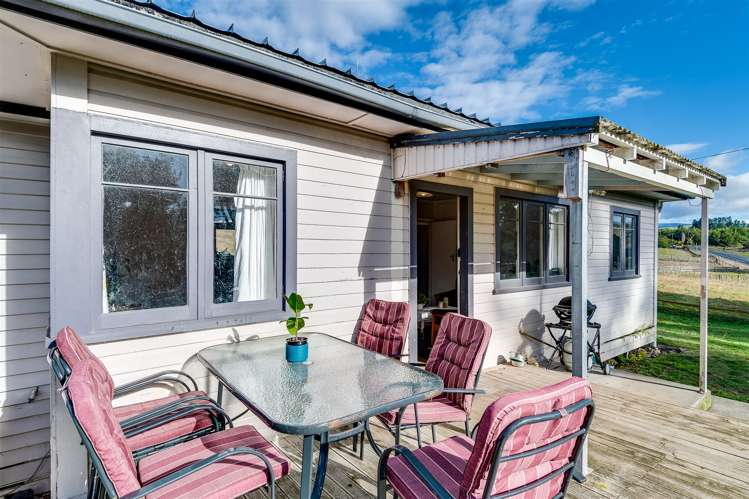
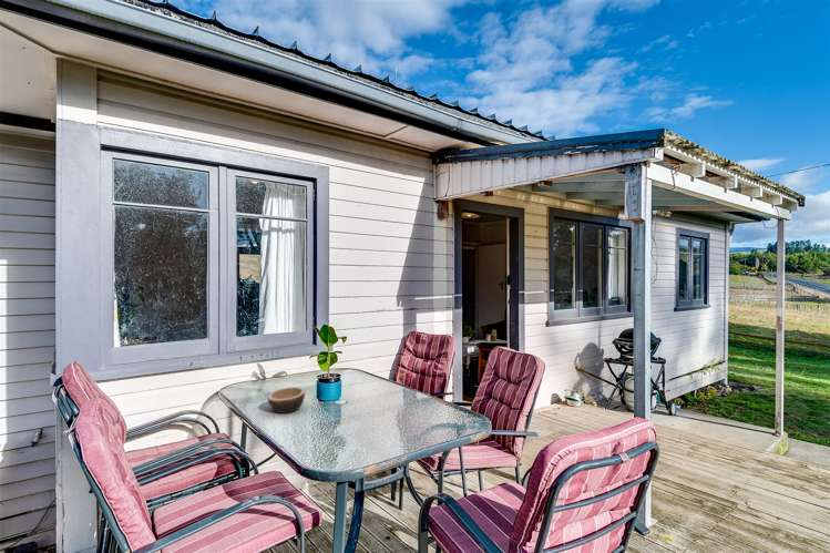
+ bowl [266,386,306,414]
